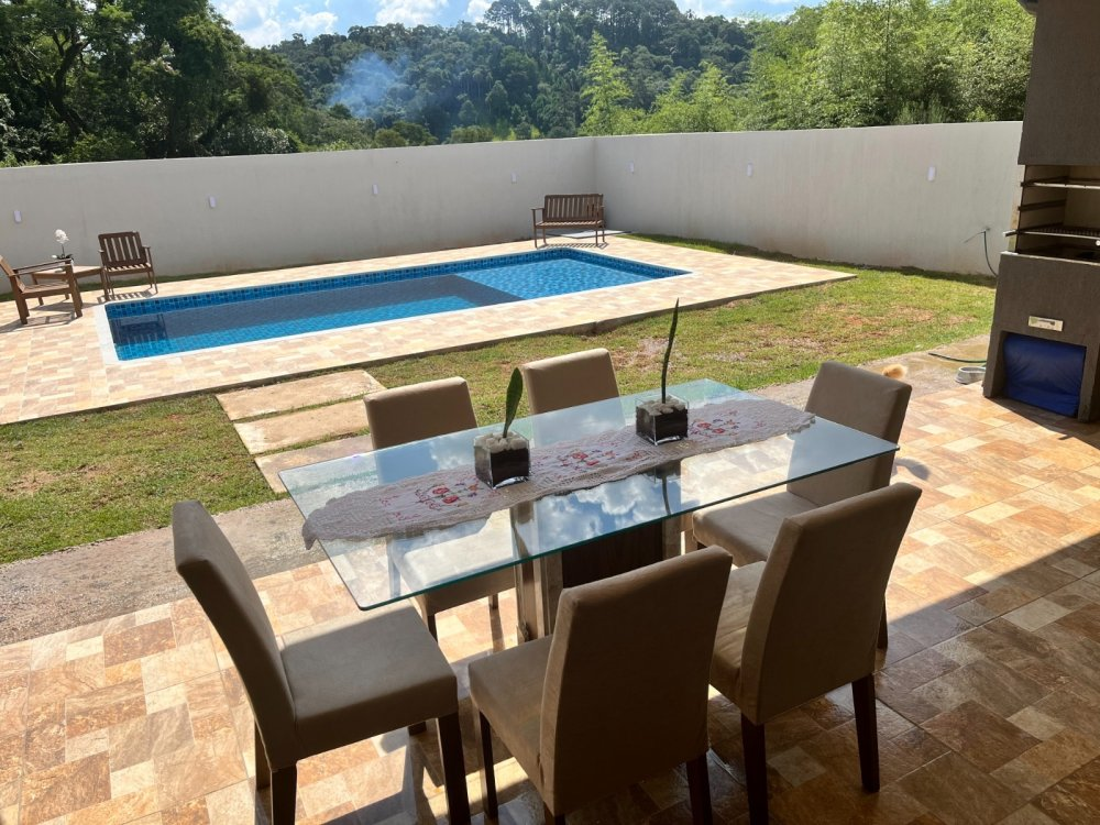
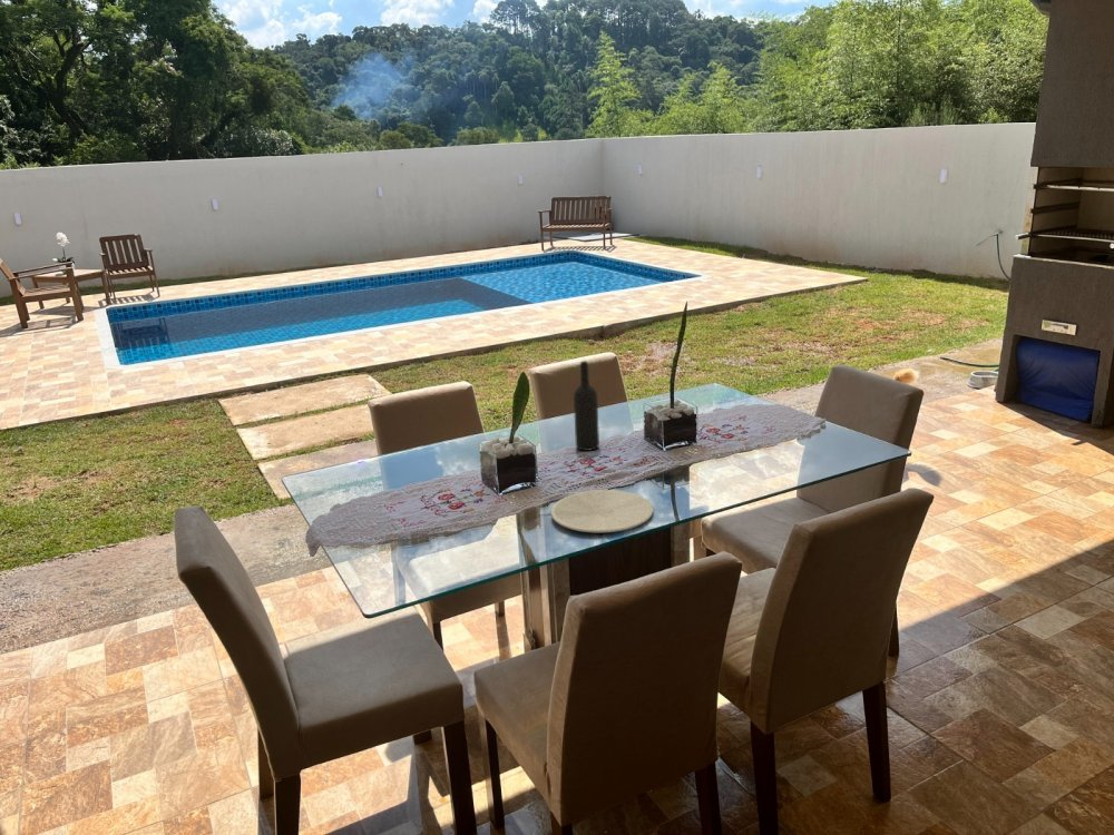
+ plate [550,489,654,533]
+ wine bottle [573,360,600,452]
